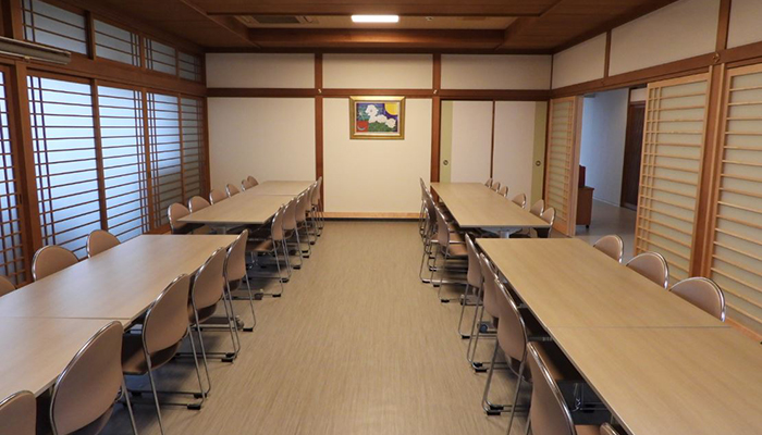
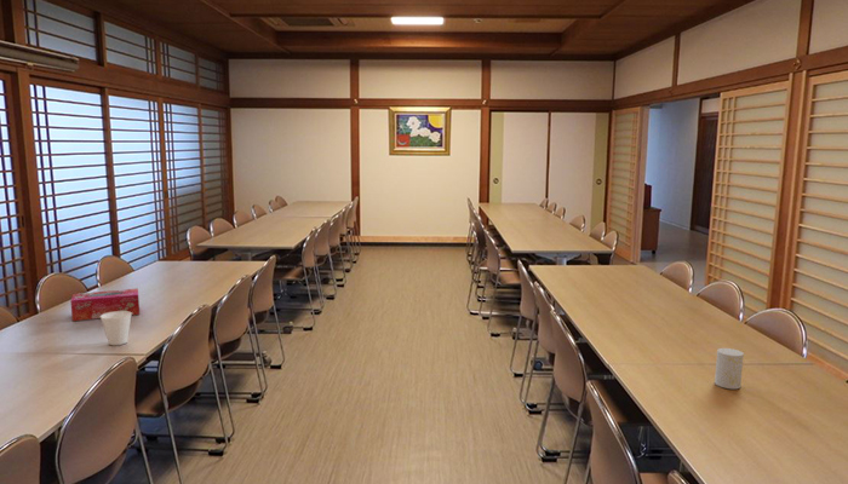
+ tissue box [69,287,141,322]
+ cup [101,311,132,346]
+ cup [714,347,745,390]
